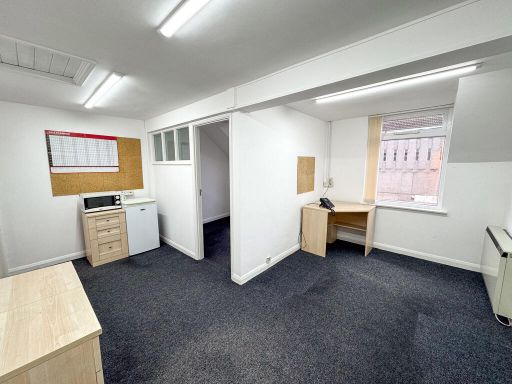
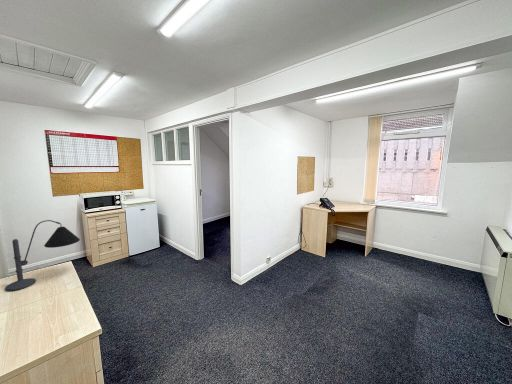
+ desk lamp [4,219,81,292]
